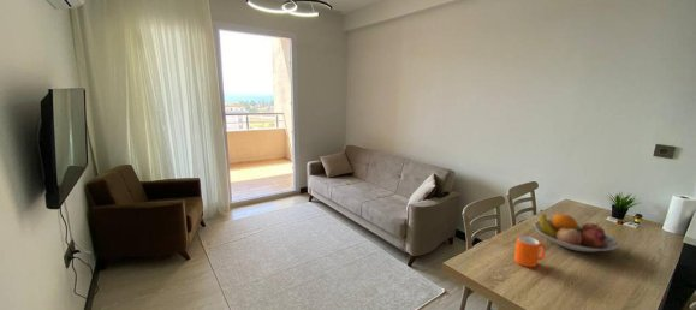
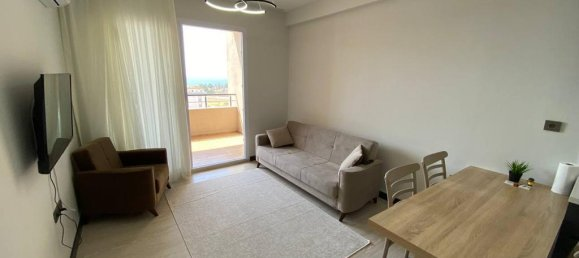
- fruit bowl [534,213,619,252]
- mug [513,234,546,268]
